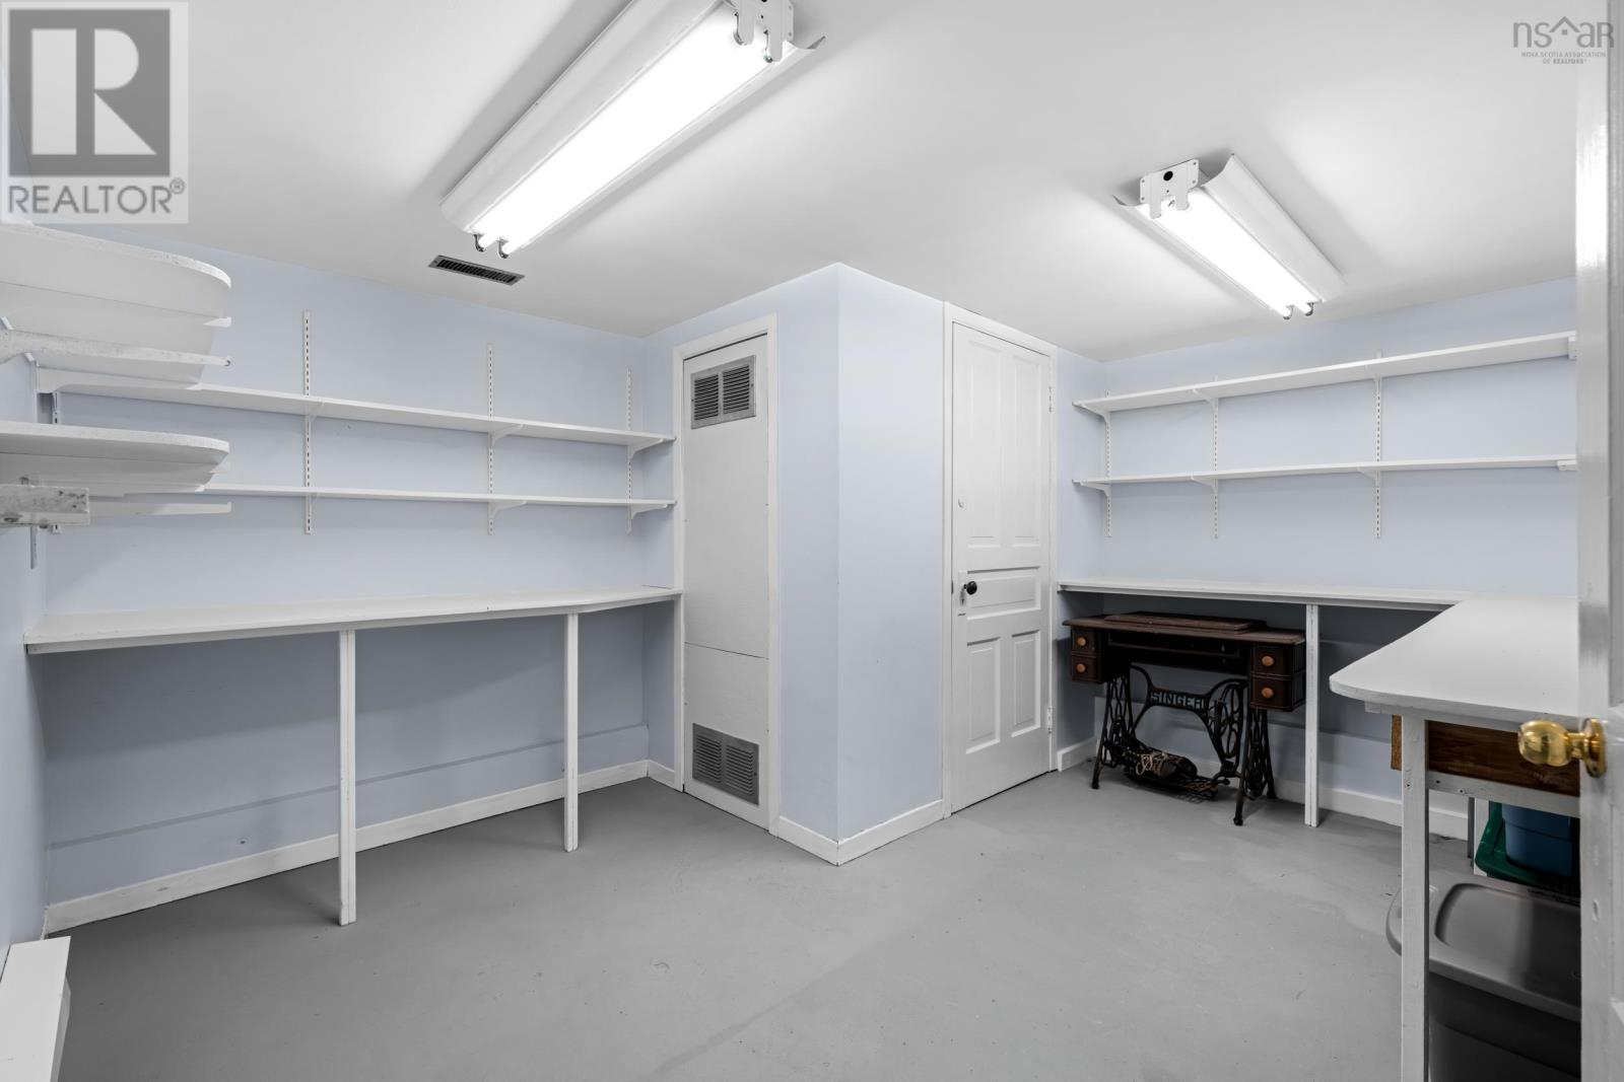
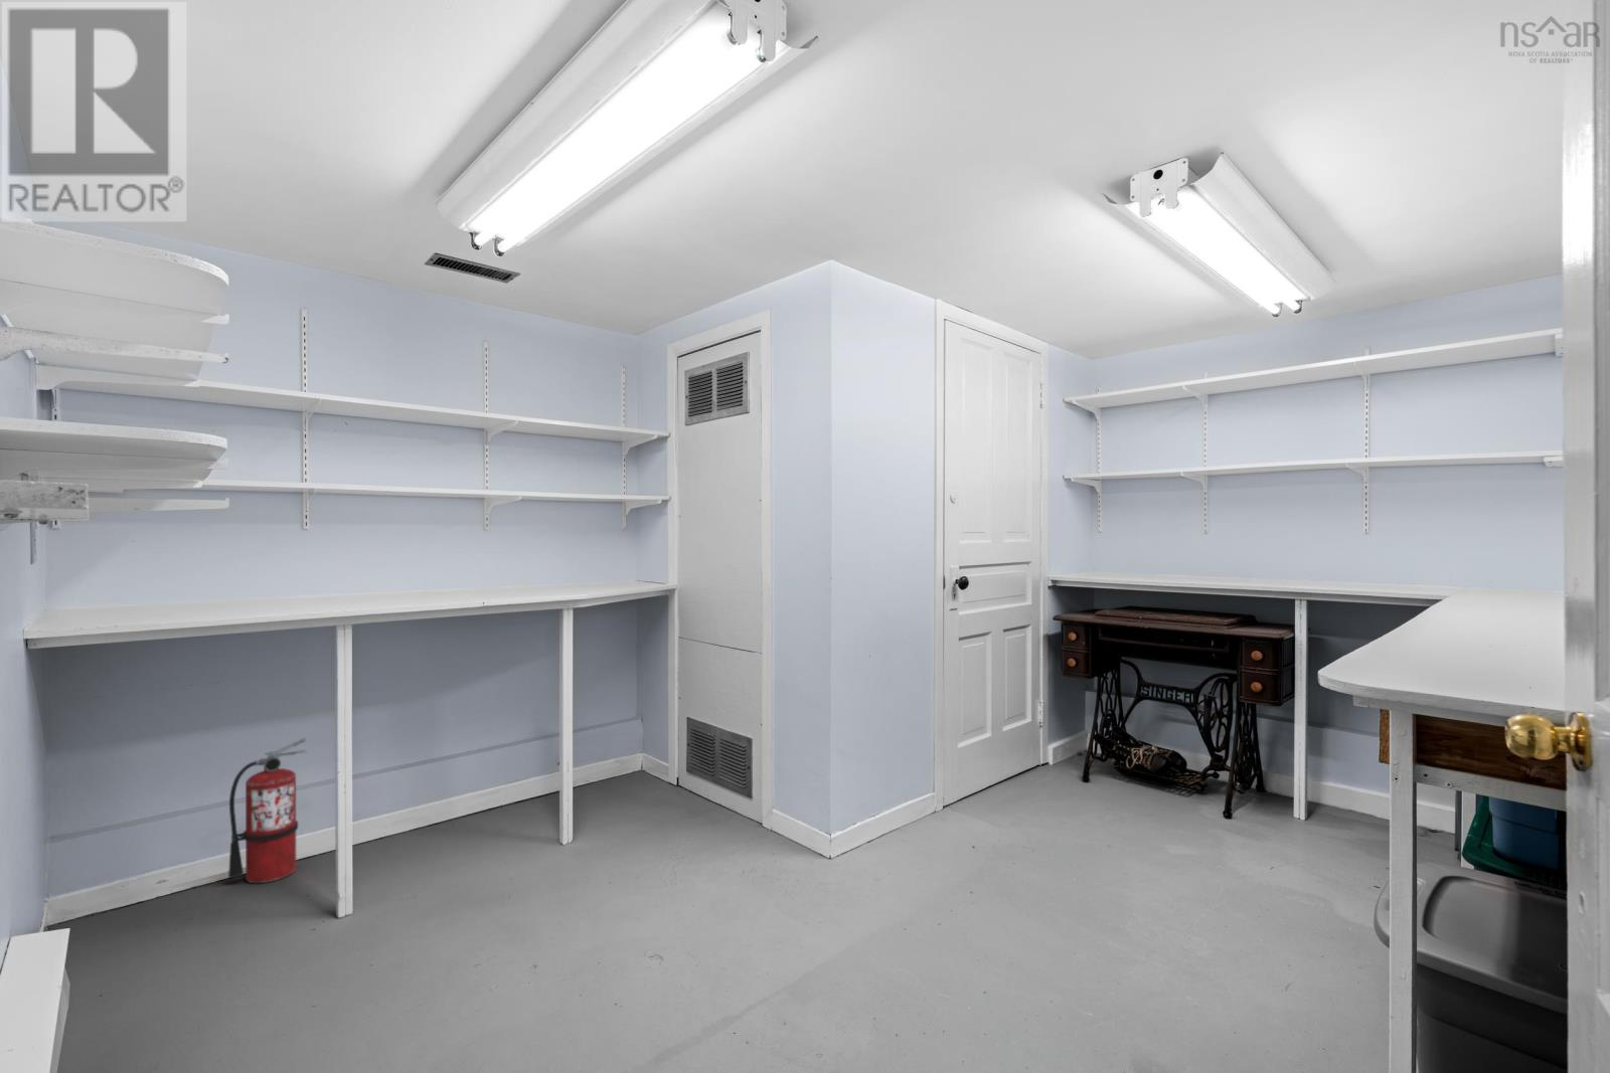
+ fire extinguisher [228,738,309,884]
